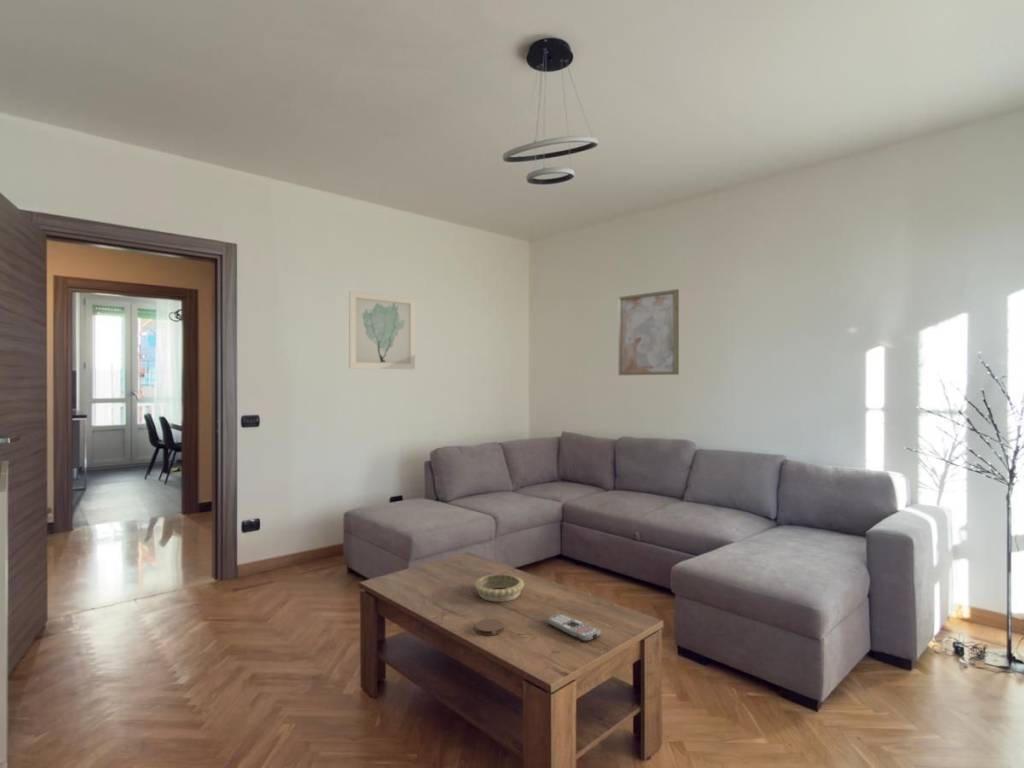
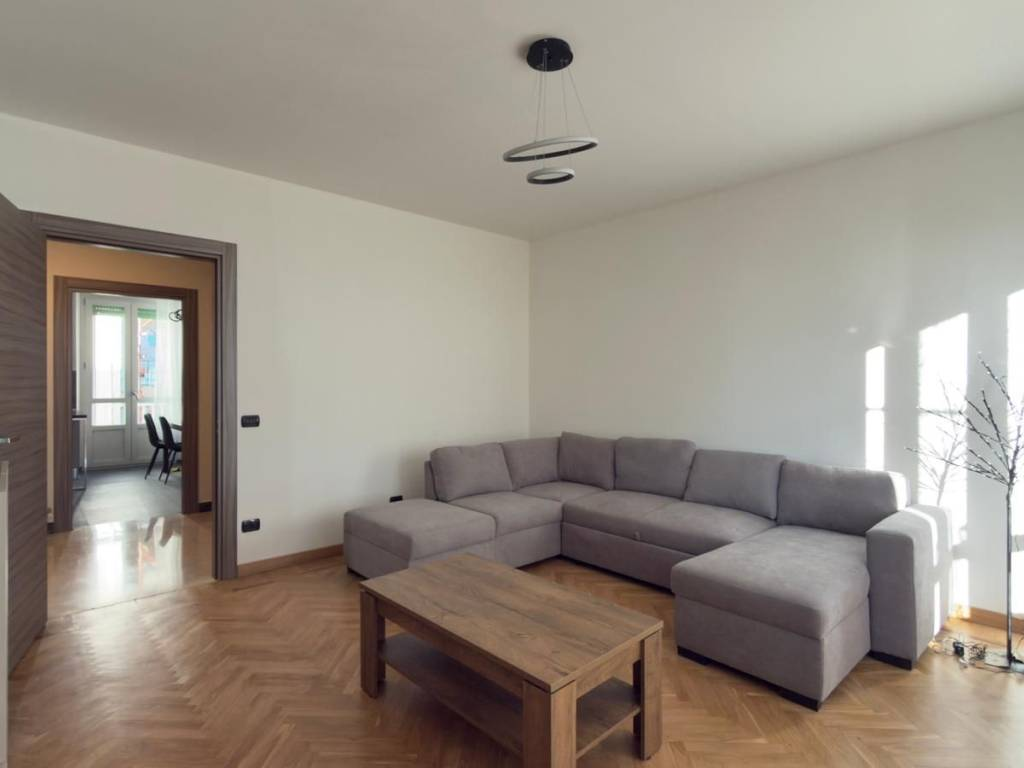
- wall art [348,290,416,370]
- remote control [547,613,602,643]
- decorative bowl [474,573,525,603]
- wall art [617,288,680,376]
- coaster [474,618,505,636]
